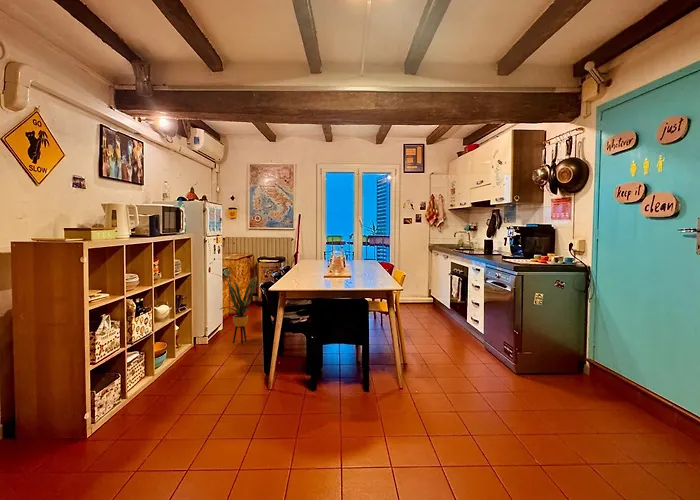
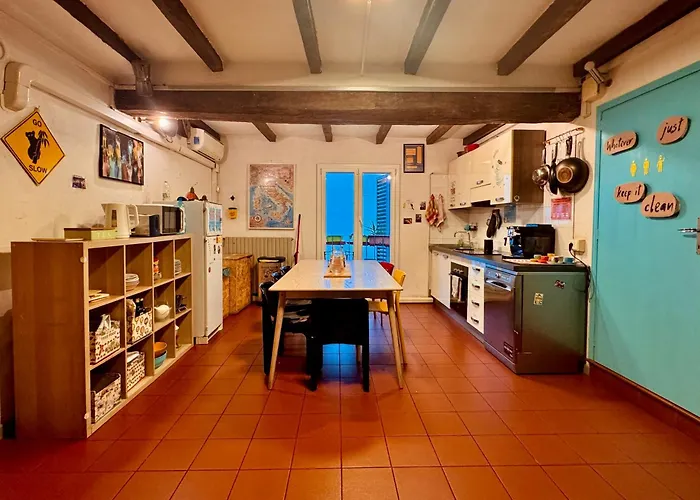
- house plant [211,272,261,345]
